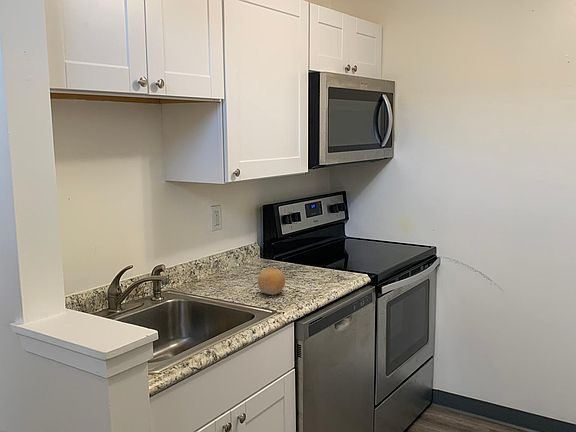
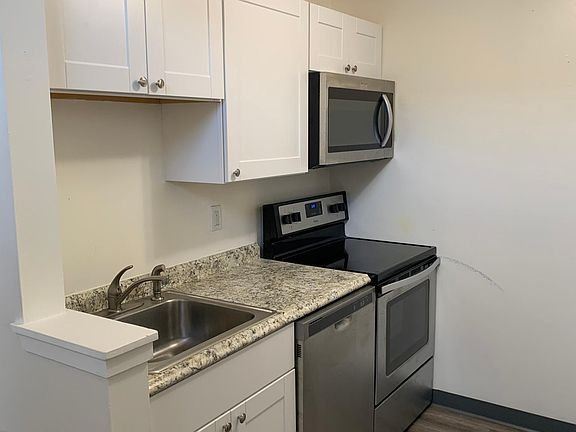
- fruit [257,267,286,296]
